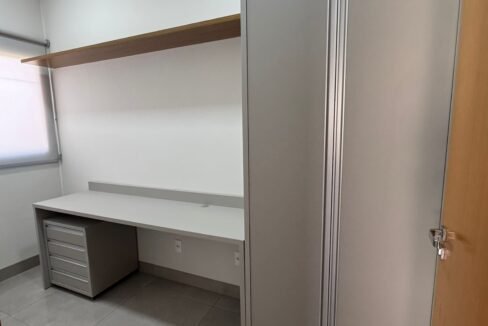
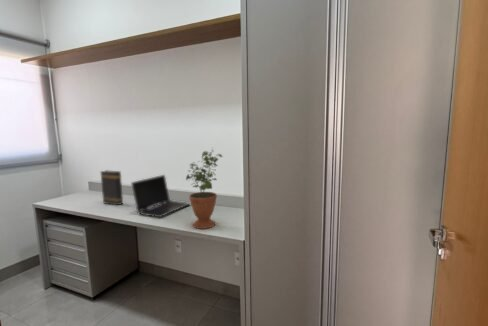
+ laptop computer [130,174,191,218]
+ potted plant [185,147,224,230]
+ book [99,169,124,206]
